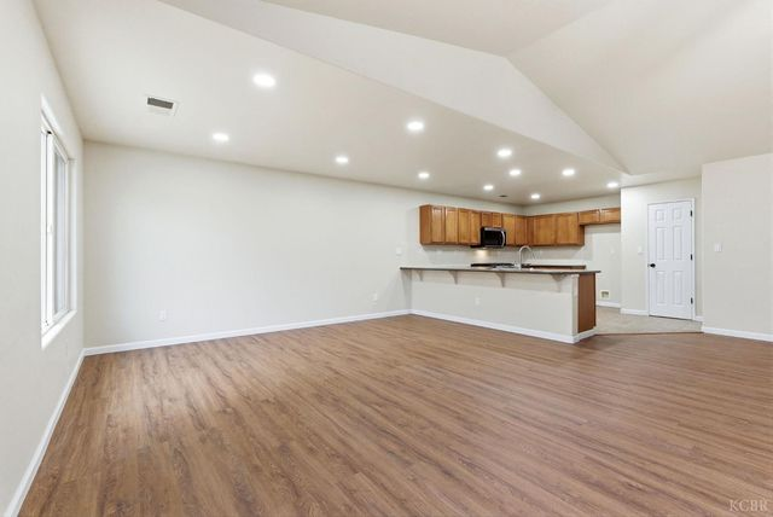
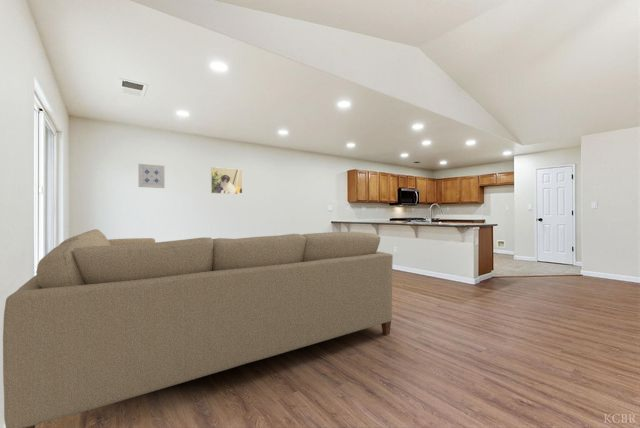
+ sofa [2,228,394,428]
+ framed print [210,166,243,195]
+ wall art [137,163,166,189]
